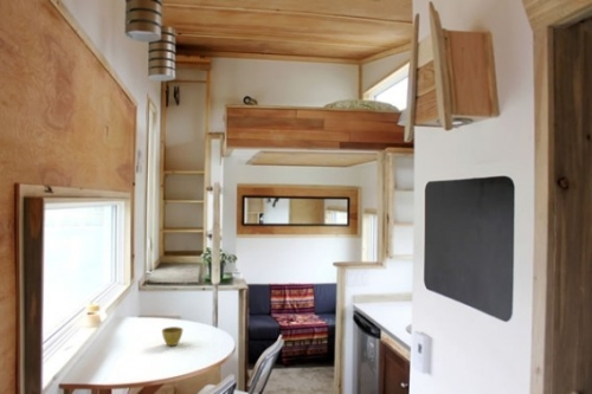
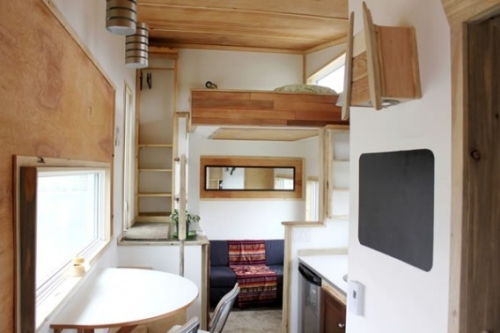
- flower pot [161,325,184,347]
